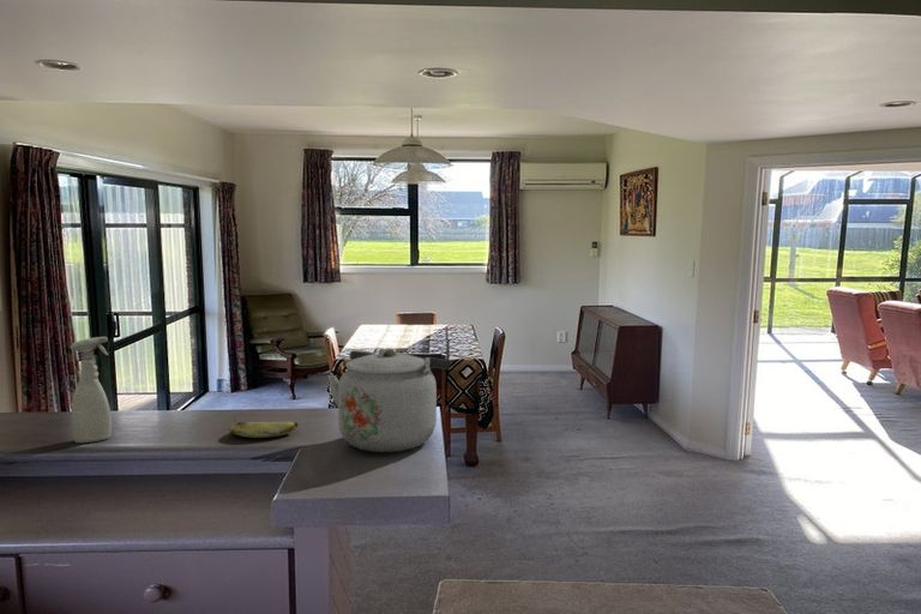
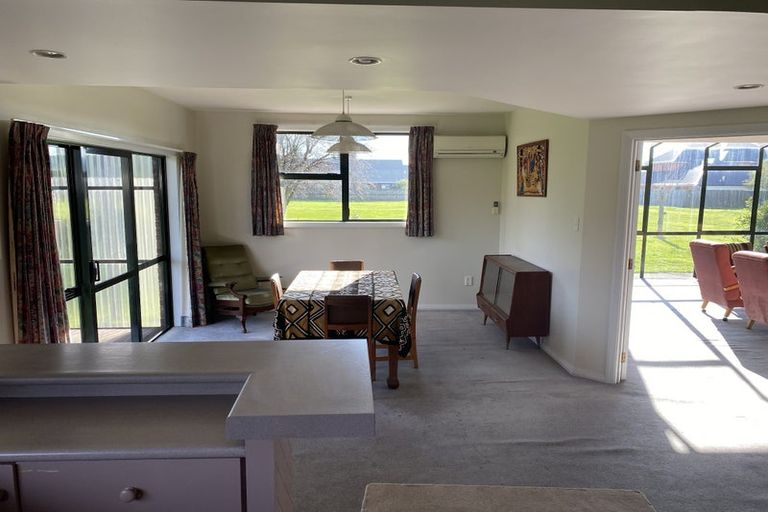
- spray bottle [68,336,113,444]
- fruit [229,416,299,439]
- kettle [327,347,451,453]
